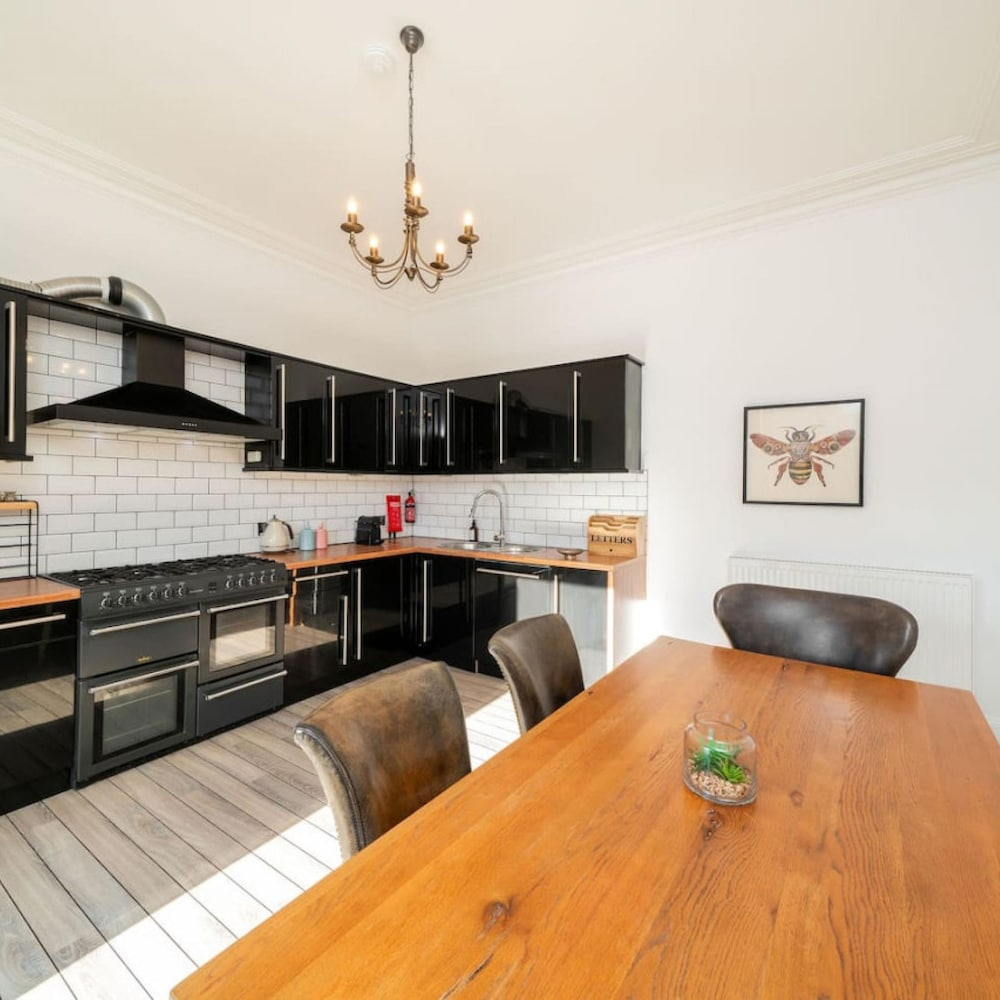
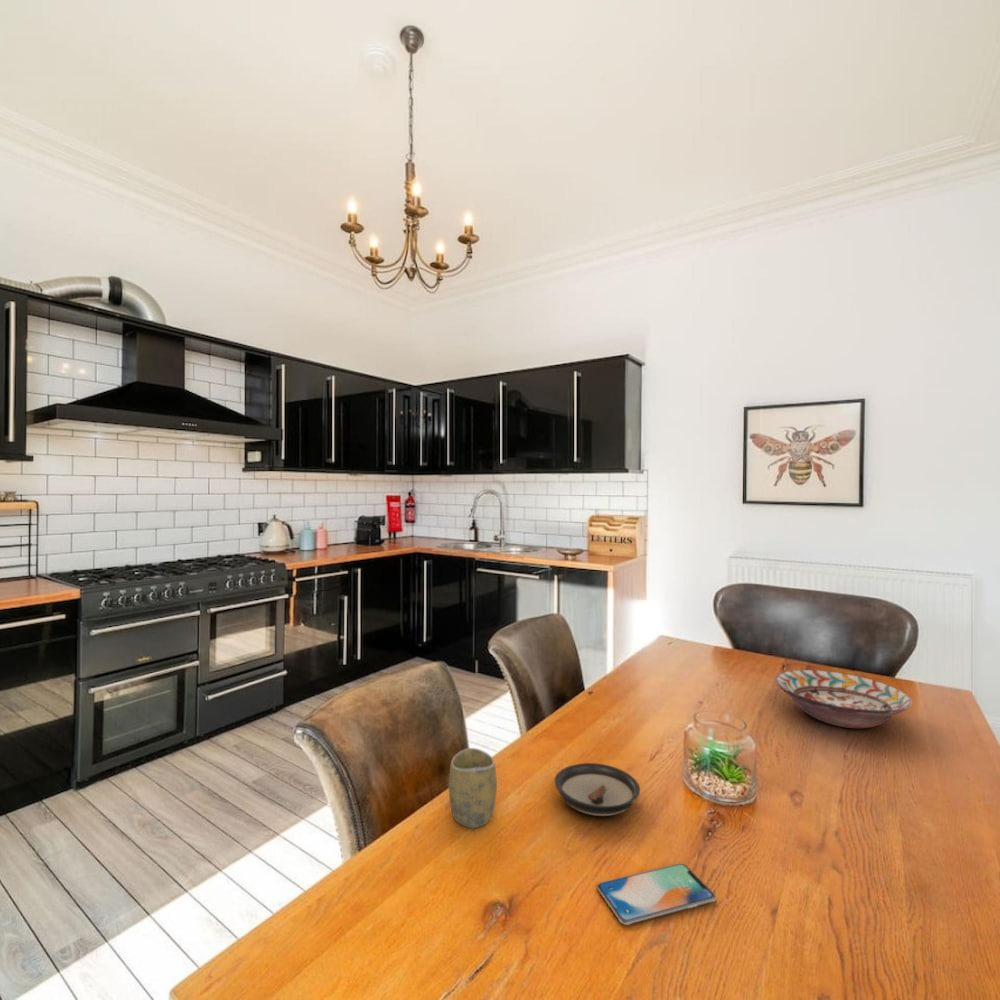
+ saucer [554,762,641,817]
+ smartphone [596,863,717,926]
+ cup [448,747,498,829]
+ decorative bowl [775,669,913,729]
